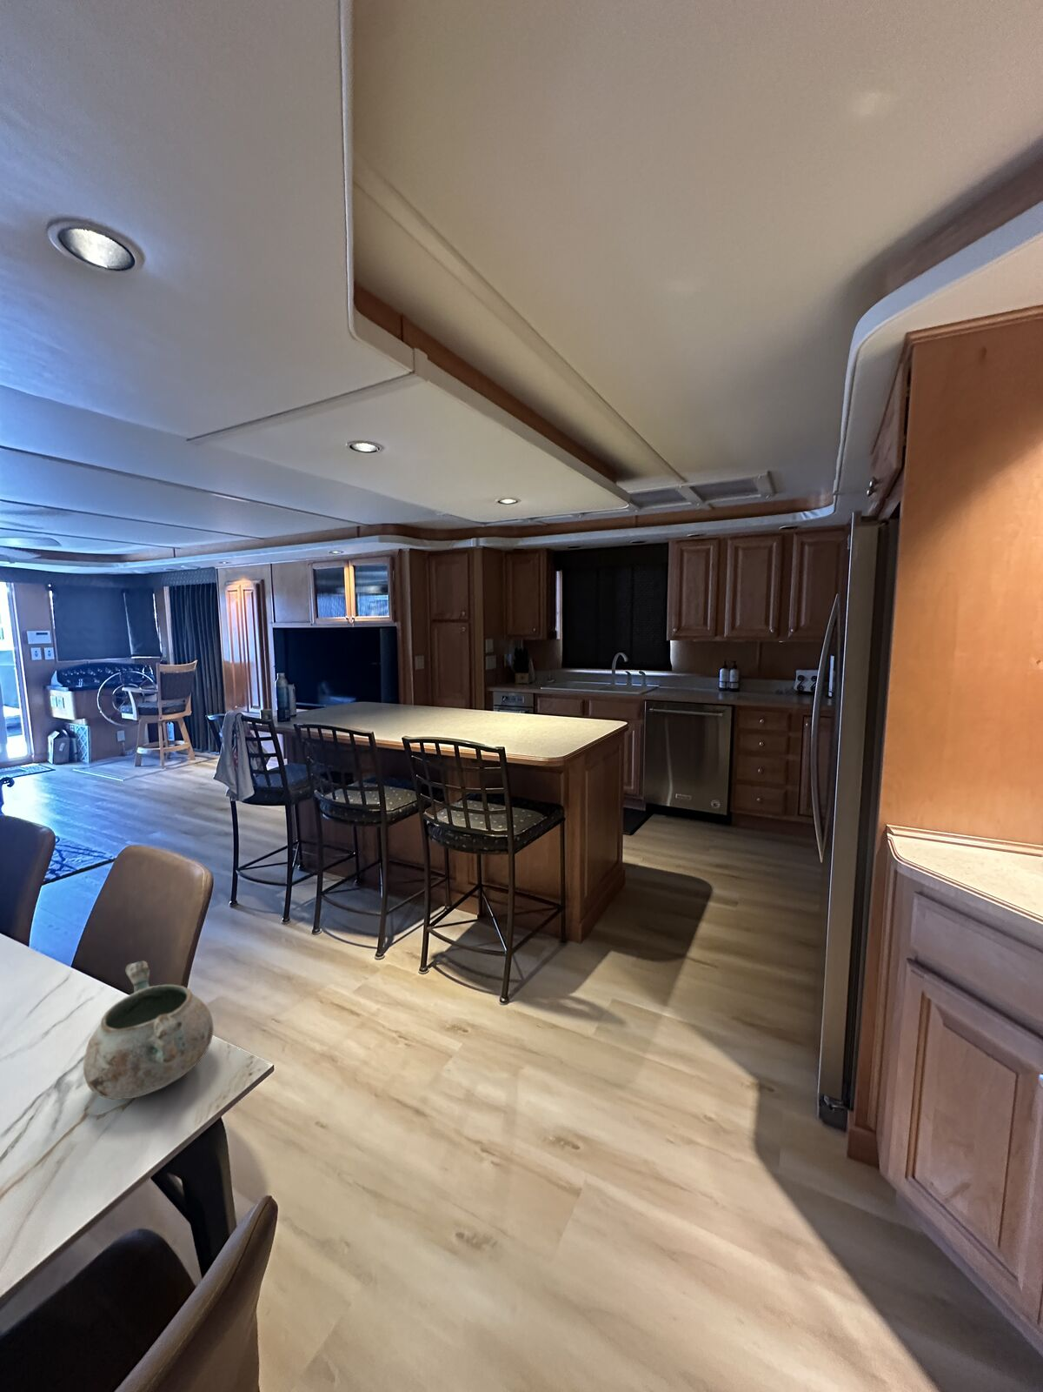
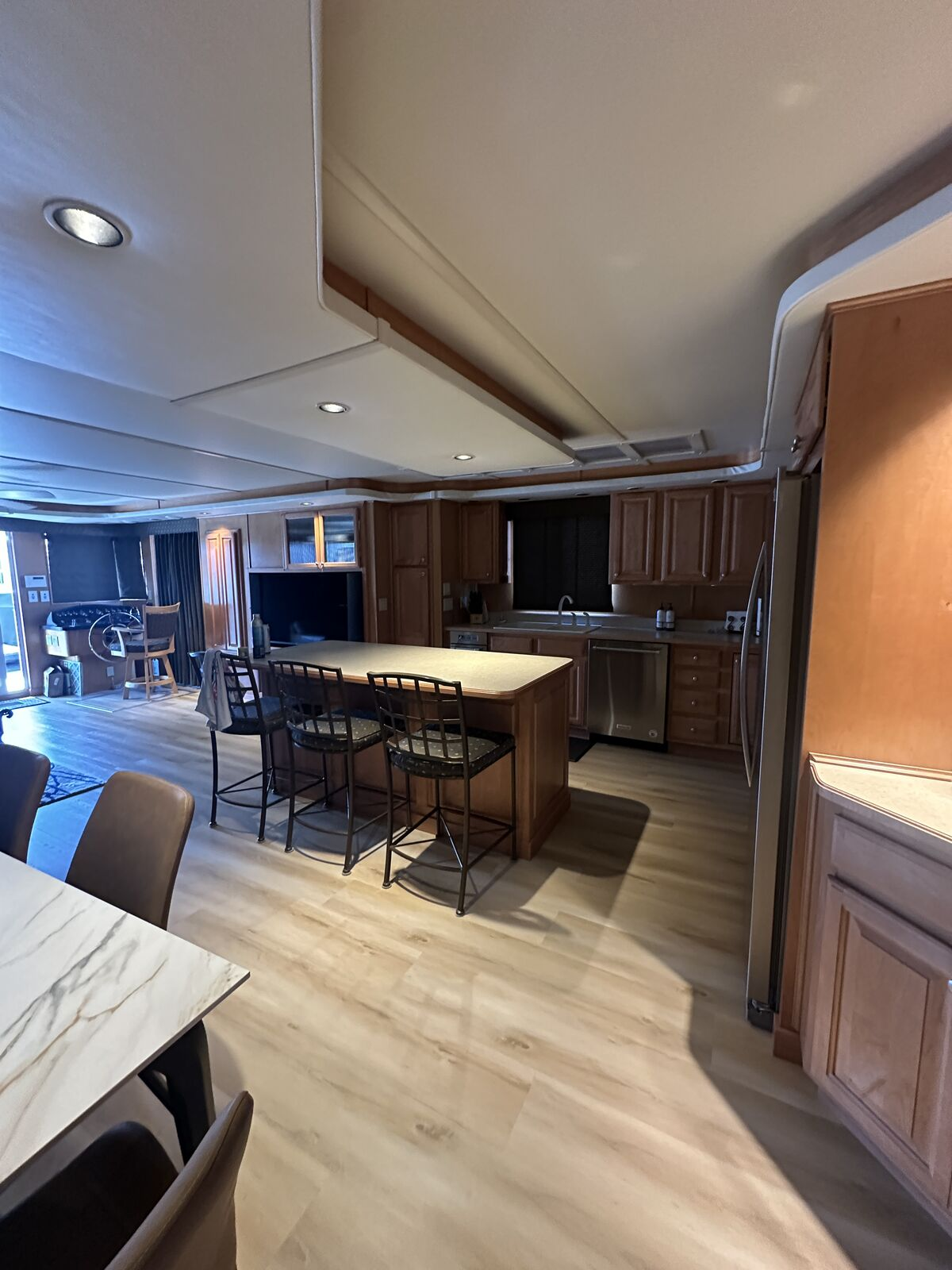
- decorative bowl [82,960,215,1100]
